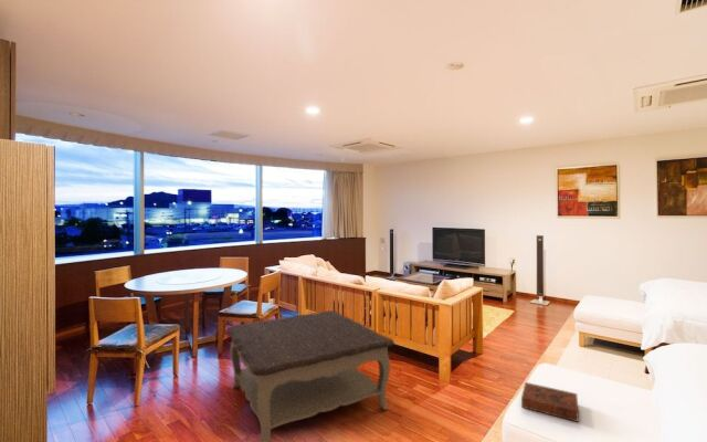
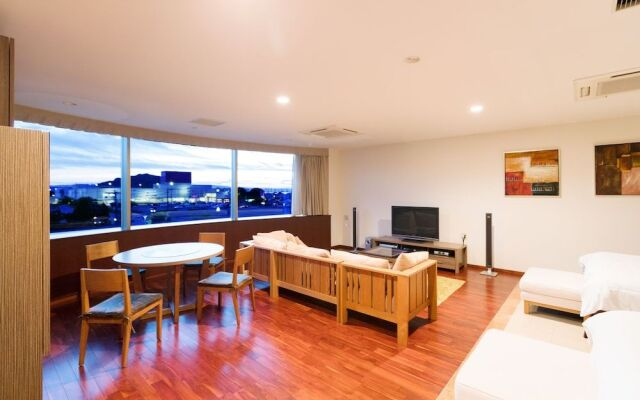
- coffee table [225,309,395,442]
- book [520,381,579,423]
